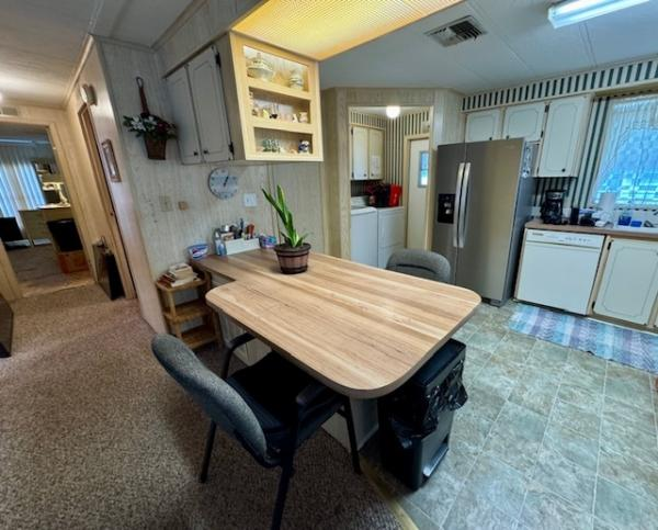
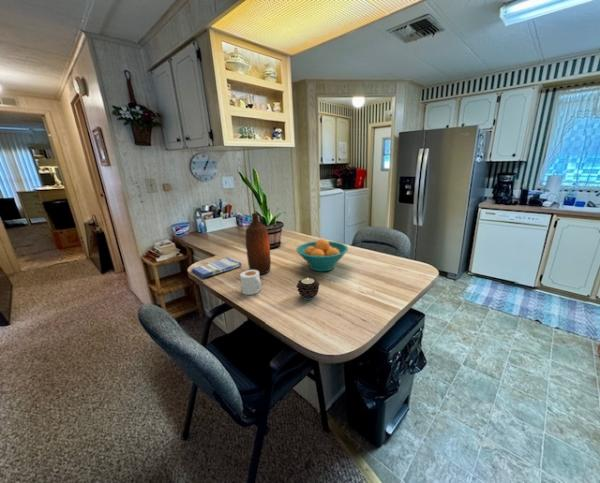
+ dish towel [190,256,243,279]
+ candle [295,277,321,301]
+ mug [239,269,264,296]
+ fruit bowl [295,238,349,272]
+ bottle [244,212,272,275]
